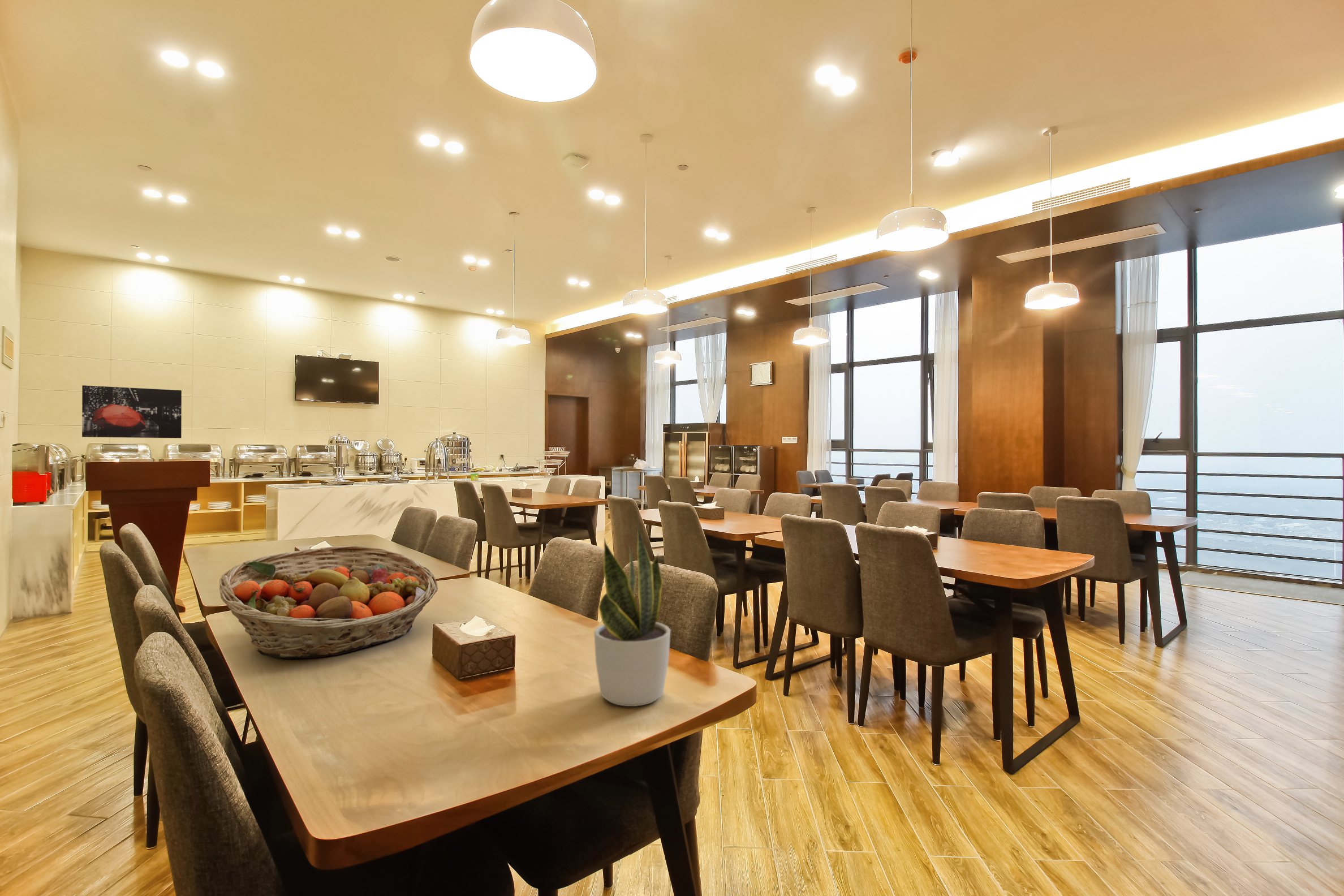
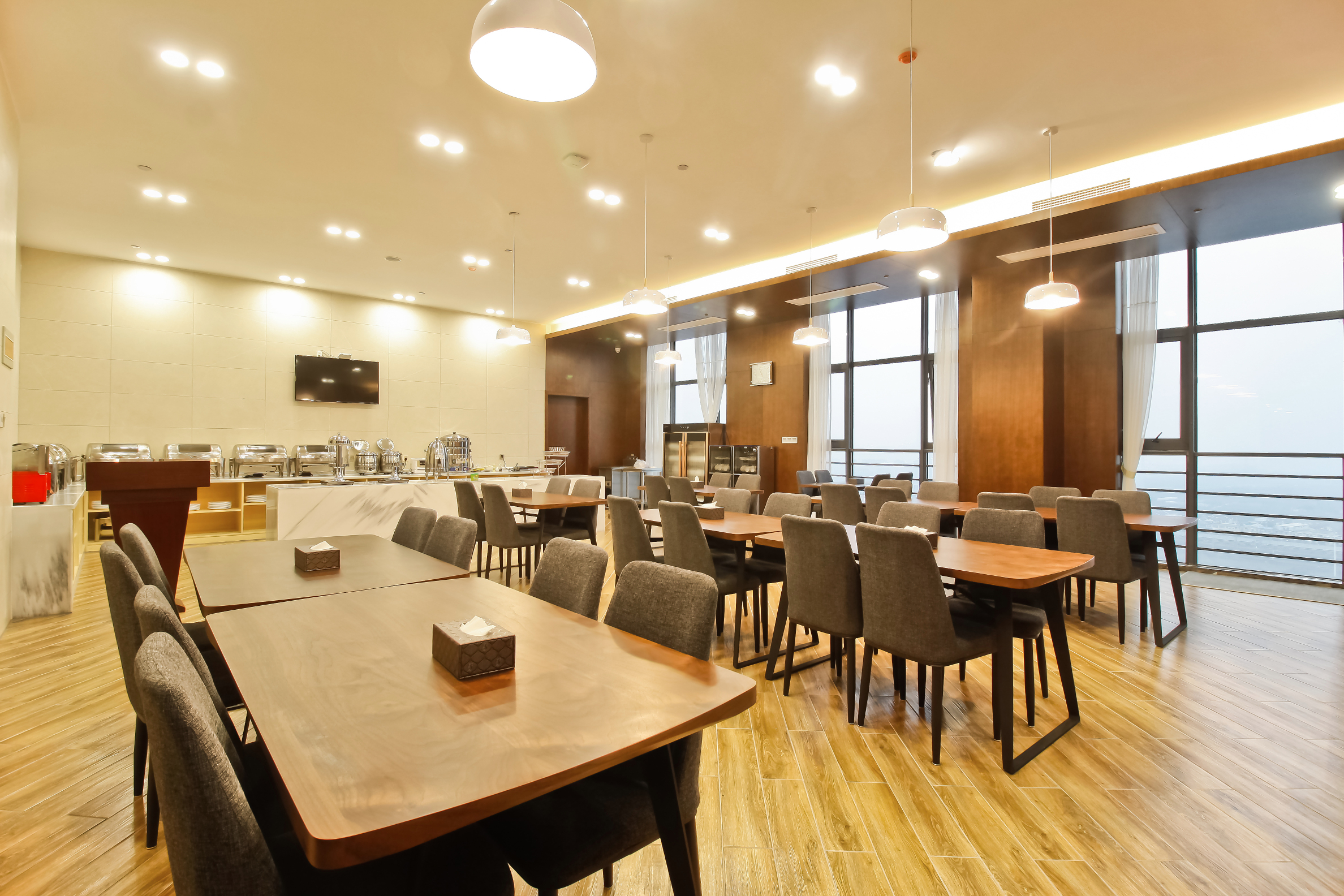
- wall art [81,385,182,439]
- potted plant [593,523,671,707]
- fruit basket [219,545,438,660]
